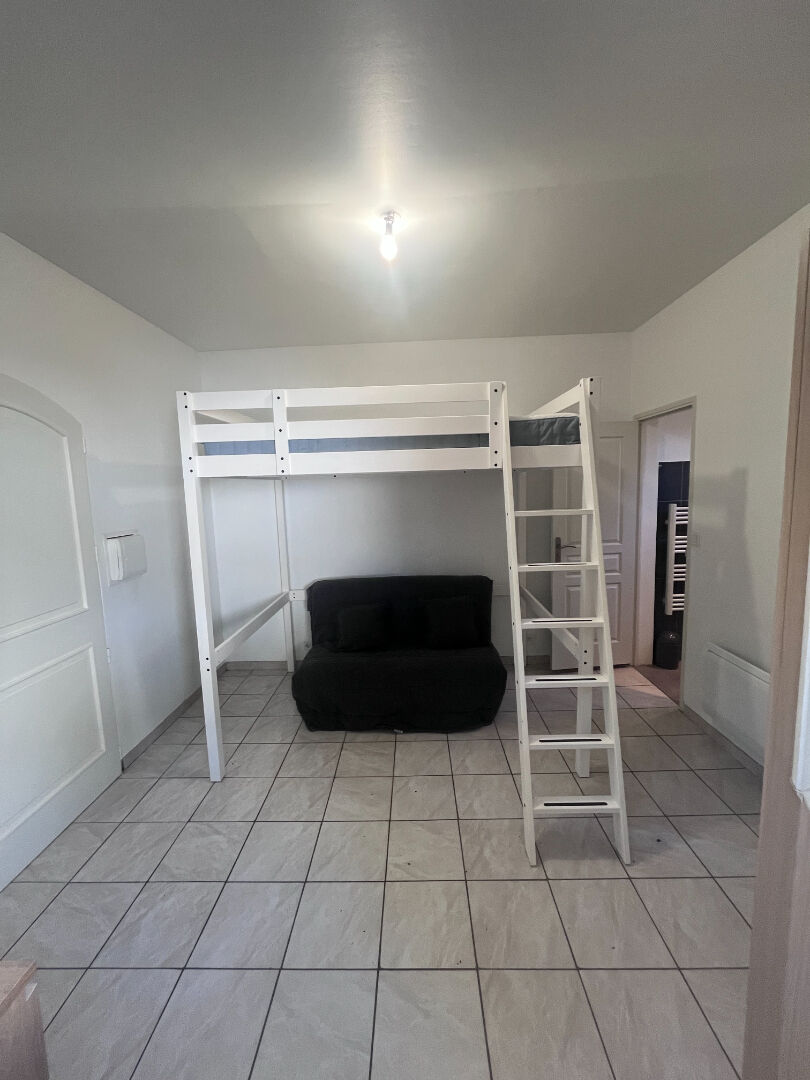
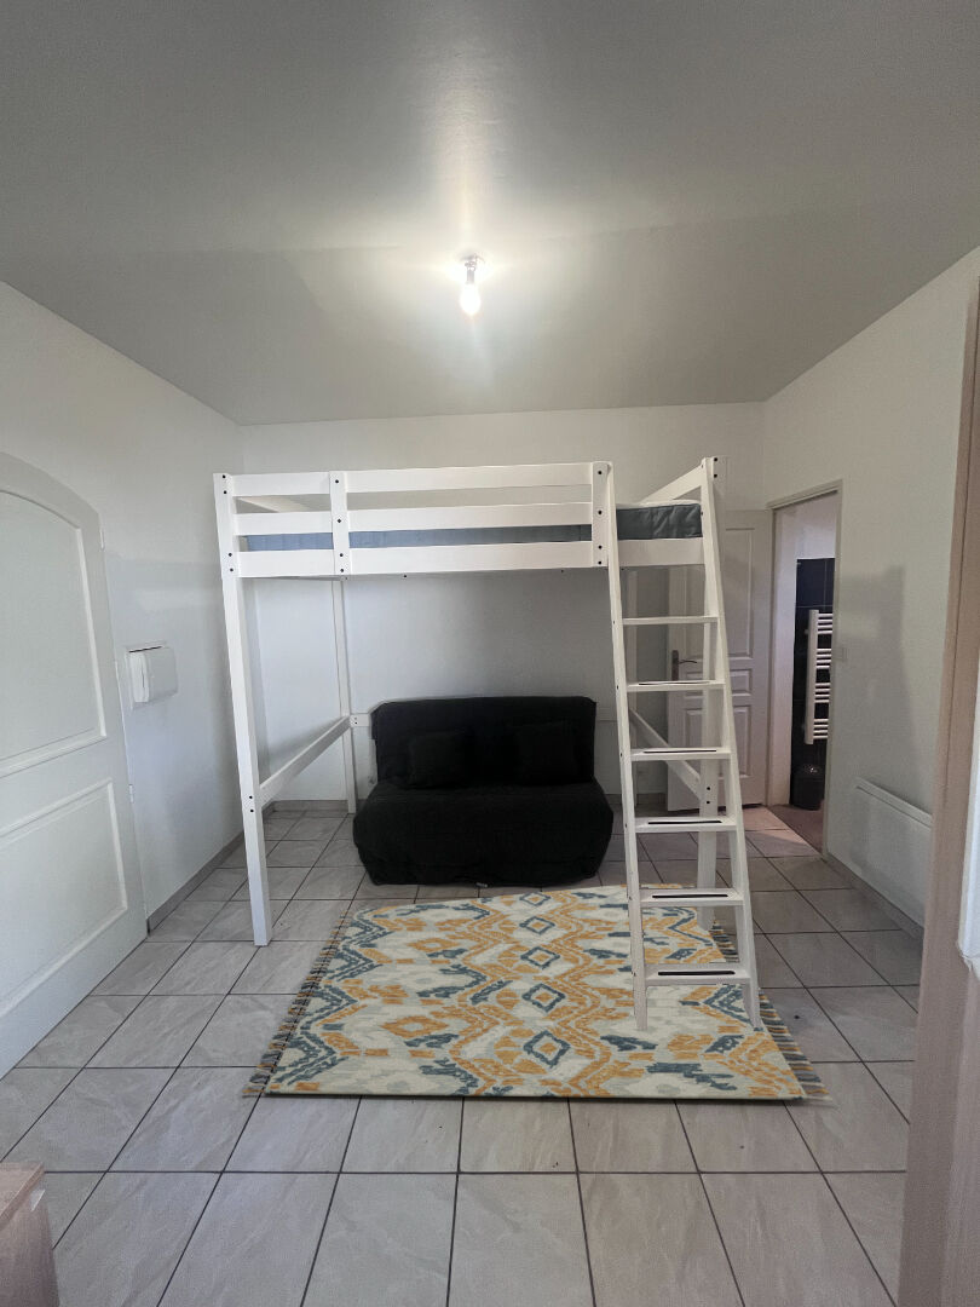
+ rug [242,882,834,1104]
